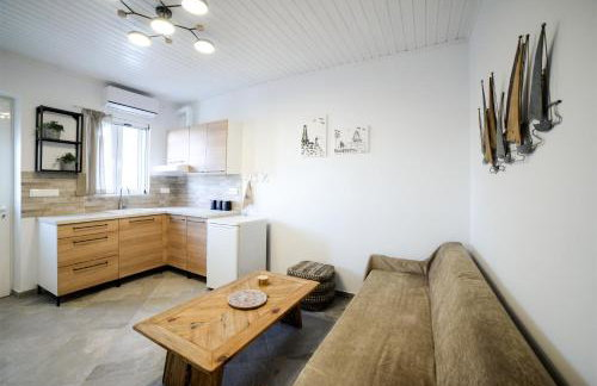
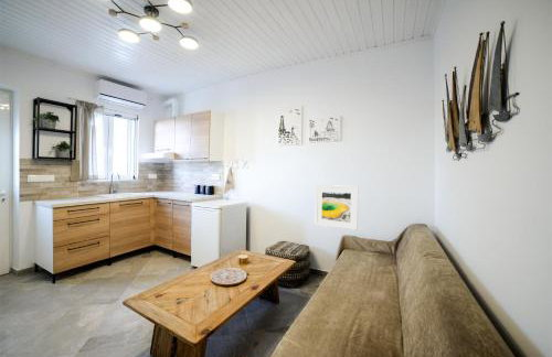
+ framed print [314,184,360,231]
